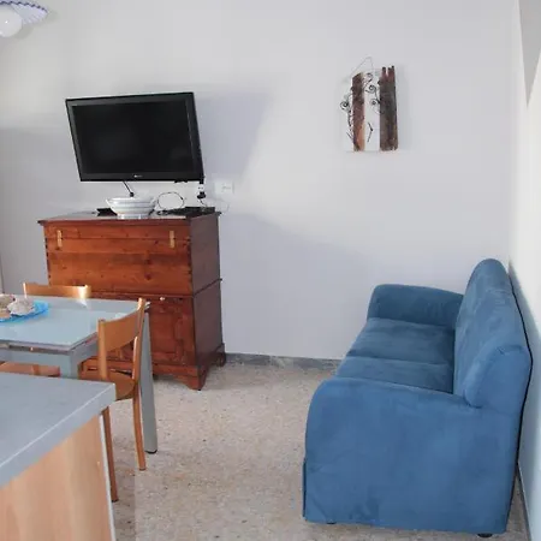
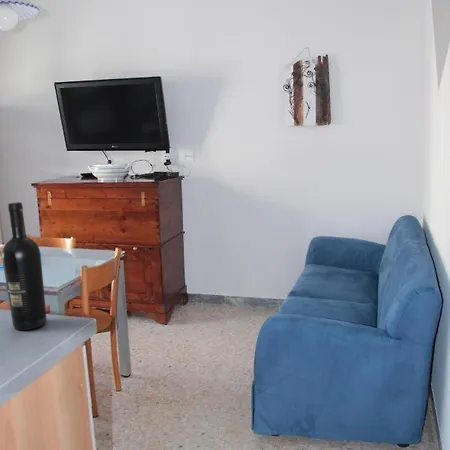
+ wine bottle [1,201,48,331]
